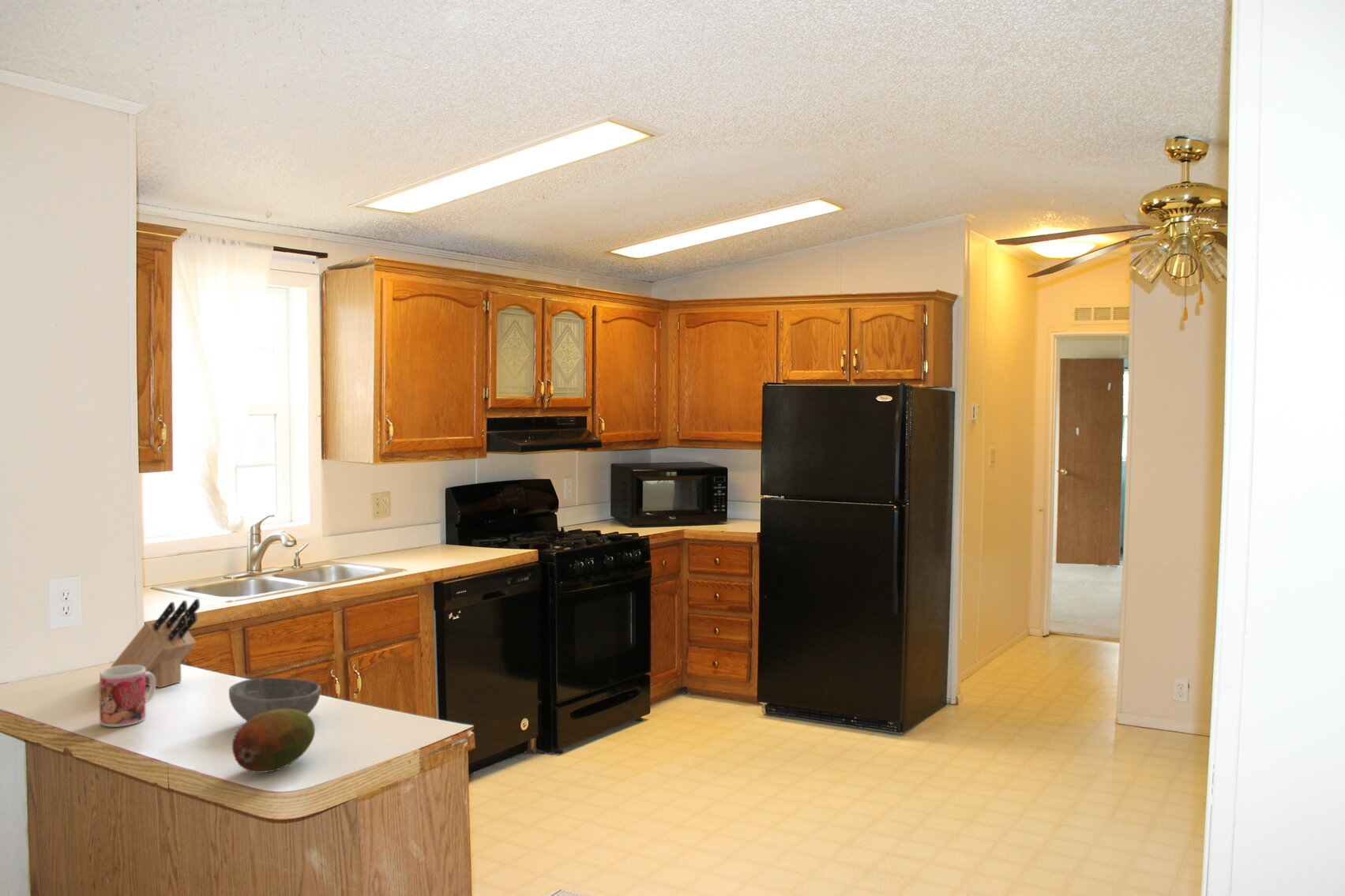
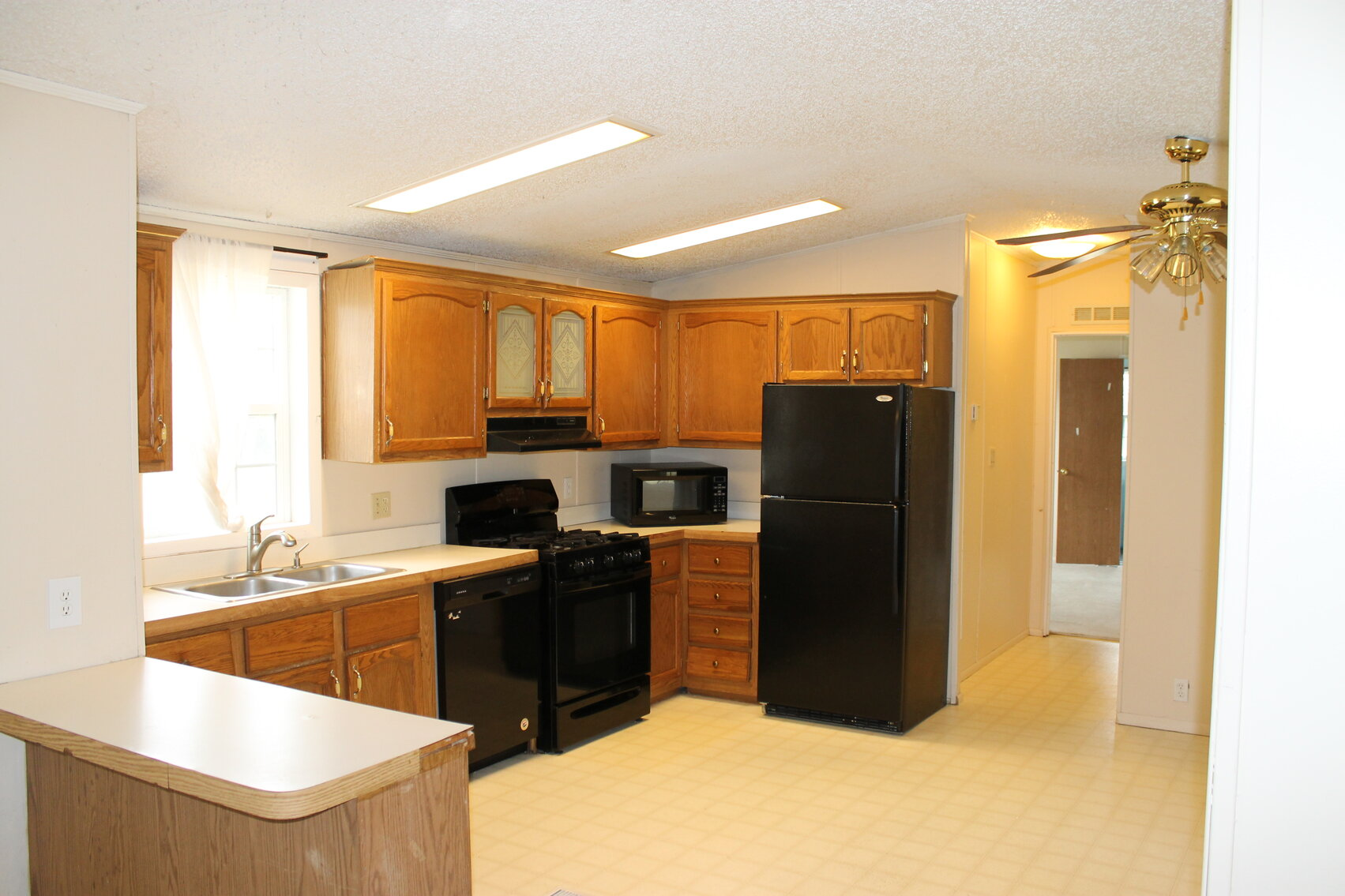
- fruit [231,709,316,774]
- knife block [110,598,201,688]
- bowl [228,677,321,722]
- mug [99,665,156,728]
